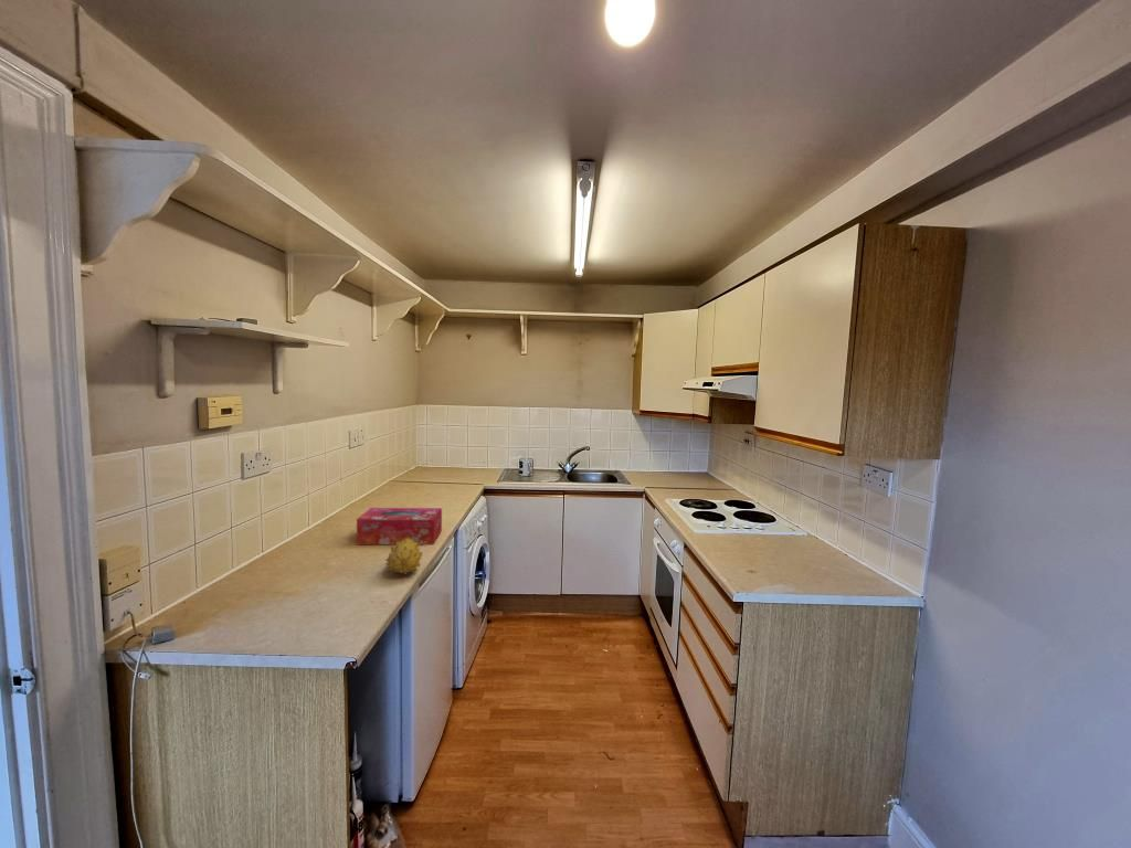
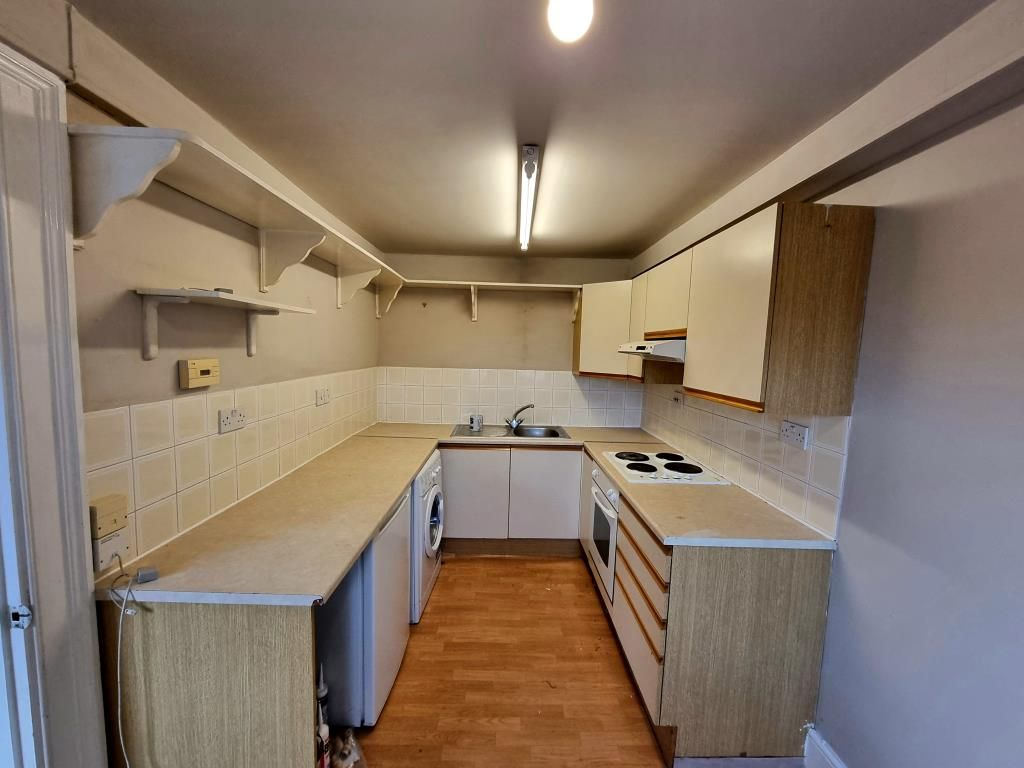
- tissue box [356,507,443,545]
- fruit [384,537,424,577]
